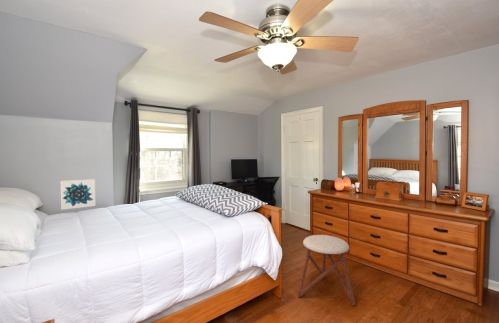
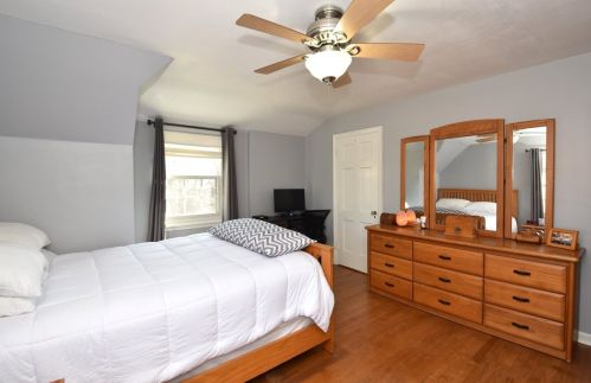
- stool [297,234,357,307]
- wall art [59,178,96,211]
